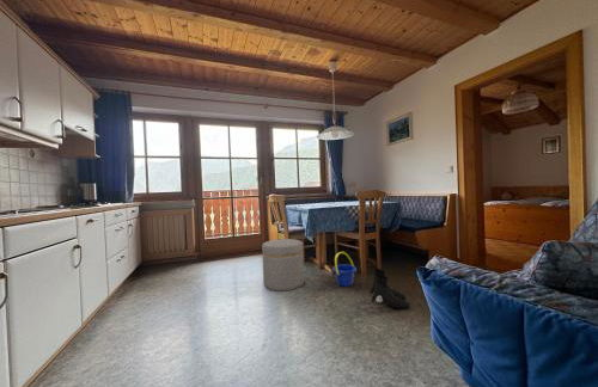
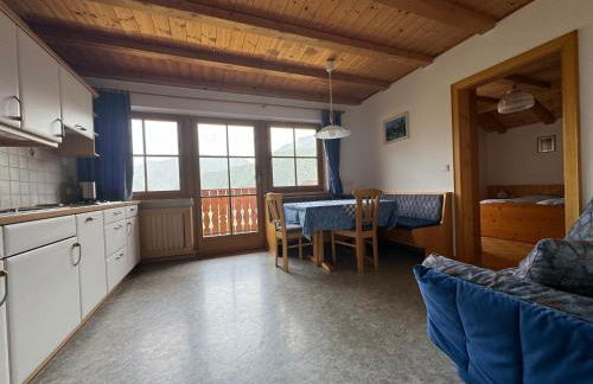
- bucket [331,251,358,288]
- ottoman [261,238,305,293]
- boots [370,268,411,309]
